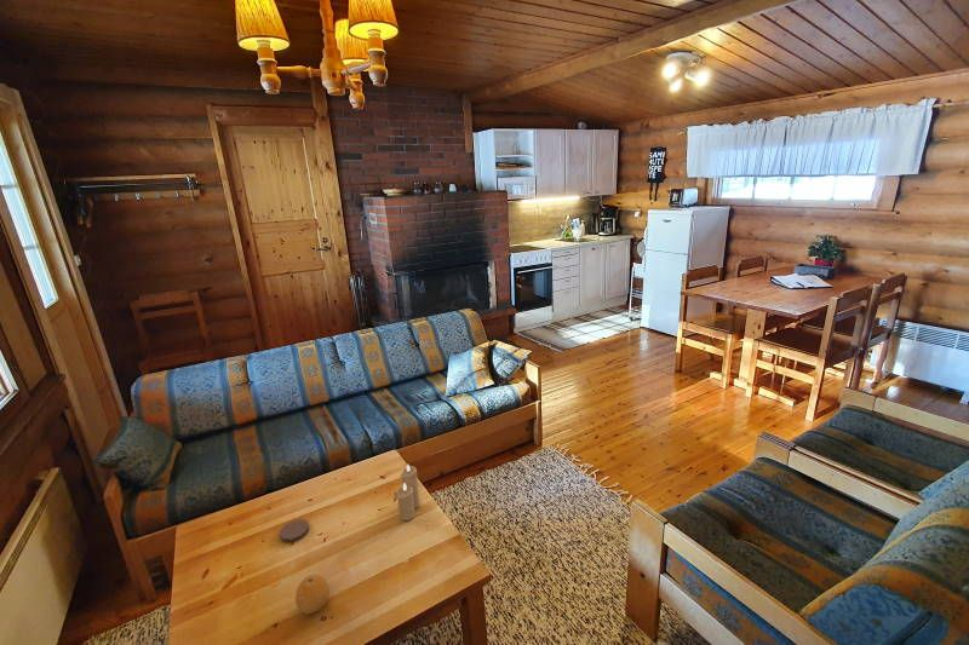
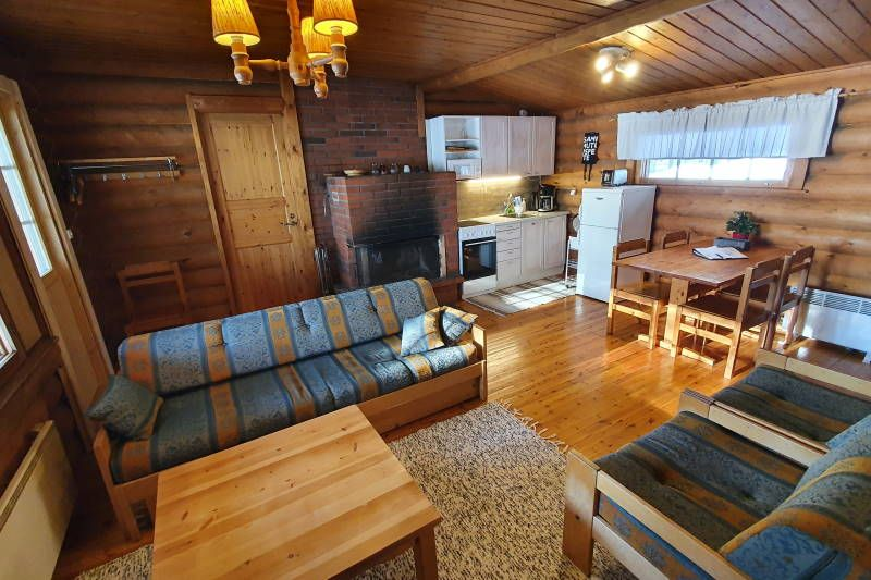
- candle [395,463,422,522]
- fruit [294,574,331,615]
- coaster [279,518,310,543]
